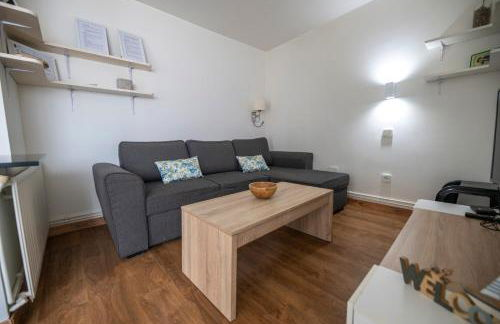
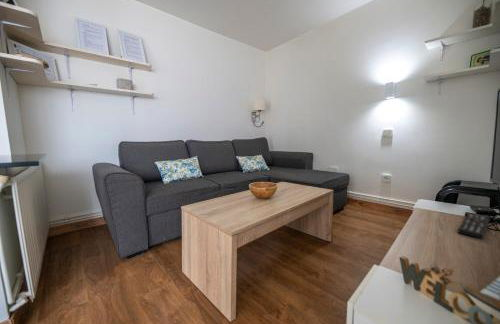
+ remote control [456,212,491,240]
